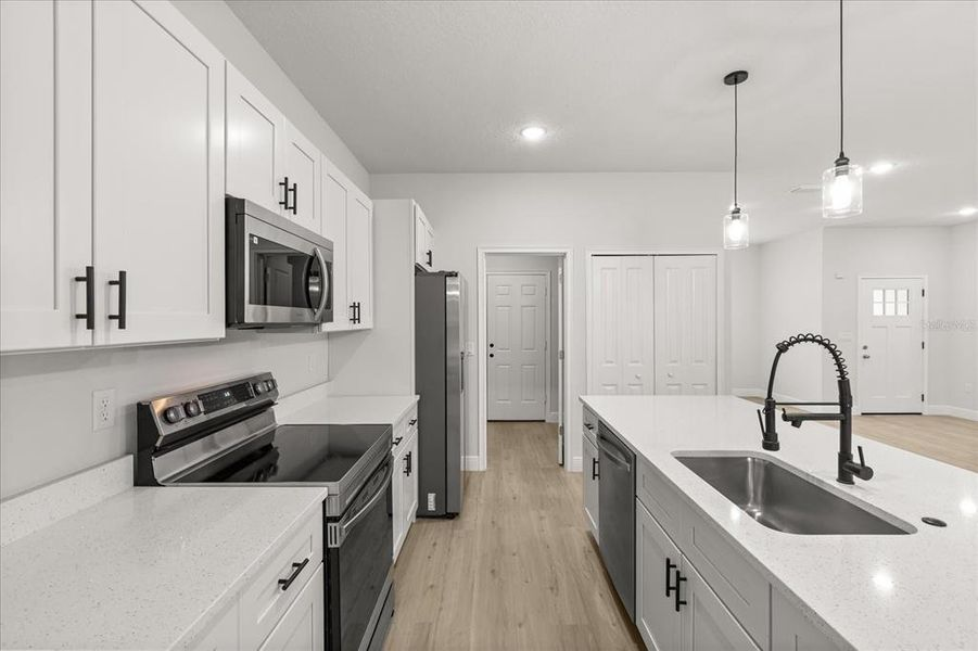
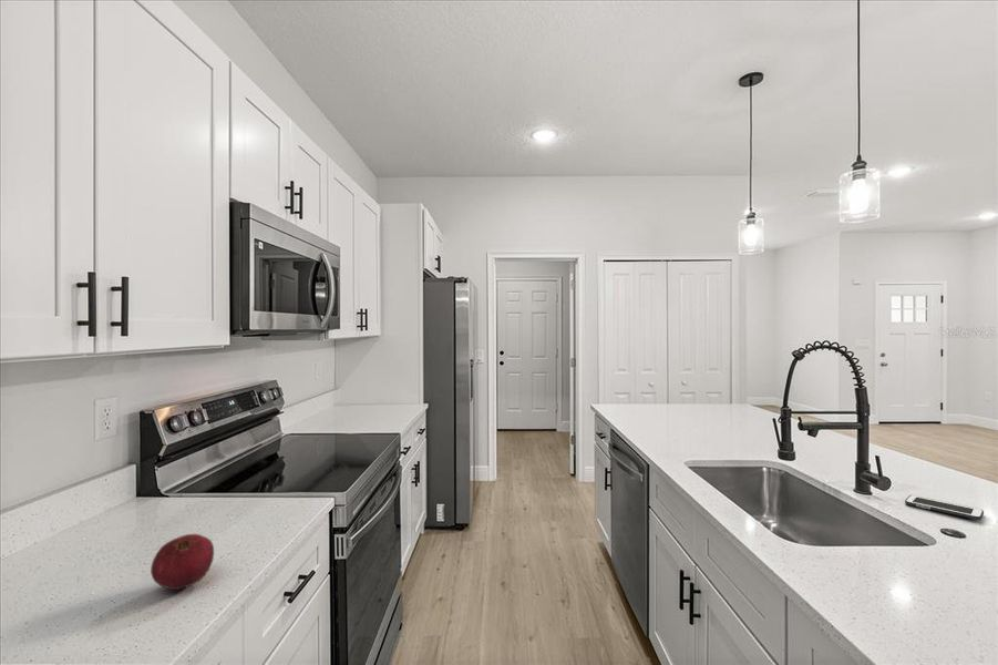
+ cell phone [904,494,985,521]
+ fruit [150,533,215,591]
